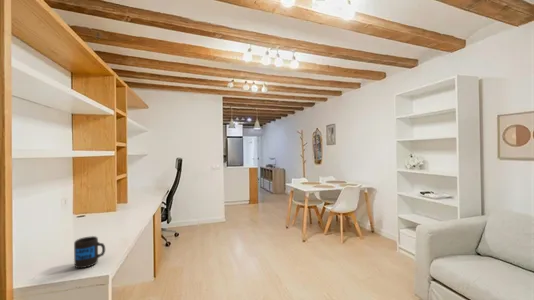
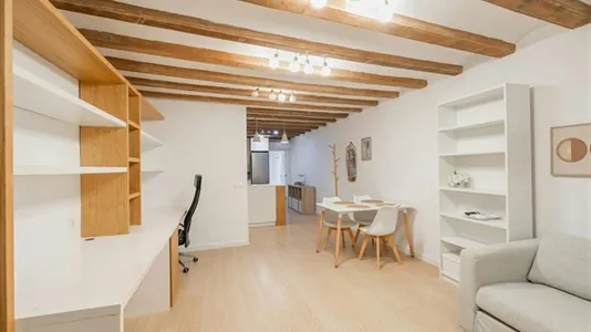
- mug [73,235,106,269]
